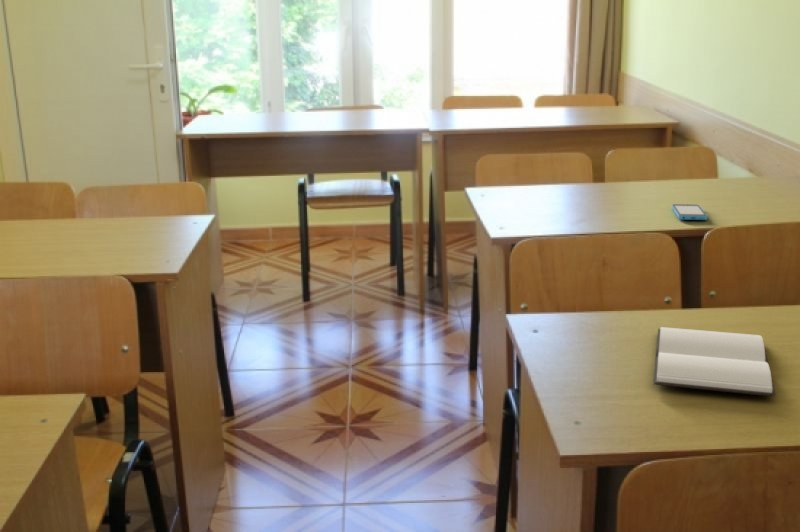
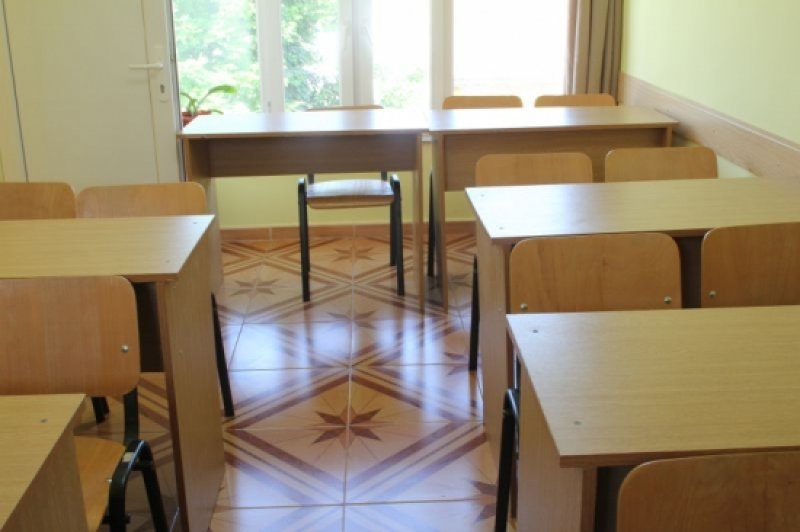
- book [652,326,777,398]
- smartphone [671,203,708,221]
